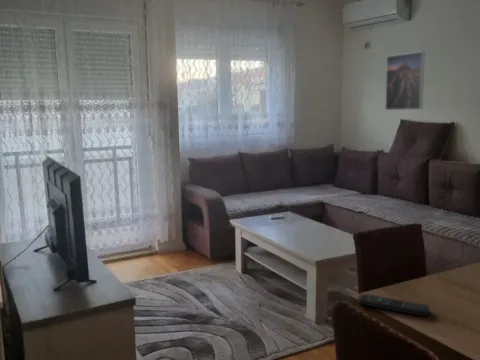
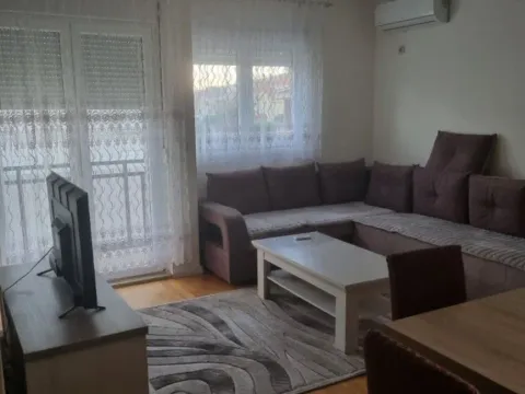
- remote control [357,293,430,317]
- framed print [384,50,426,111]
